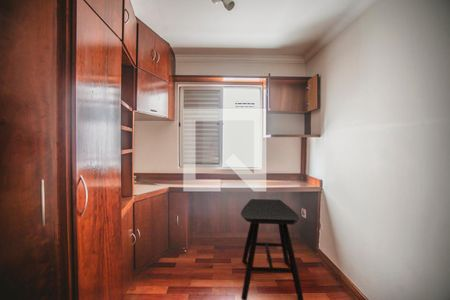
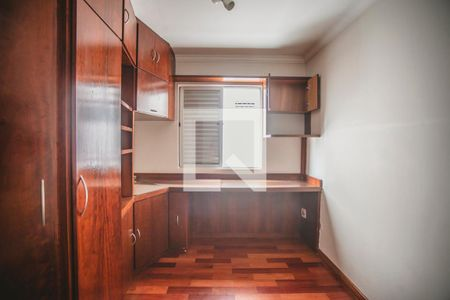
- stool [240,198,305,300]
